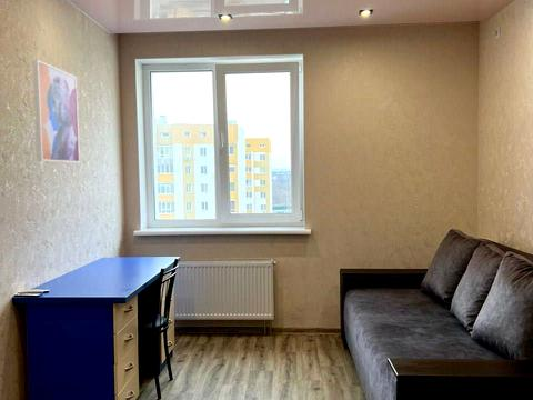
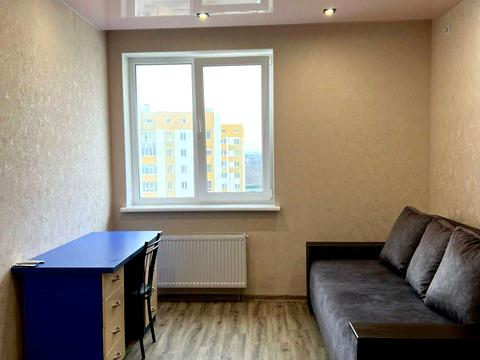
- wall art [31,59,81,163]
